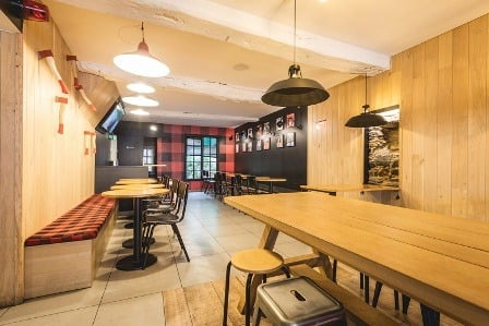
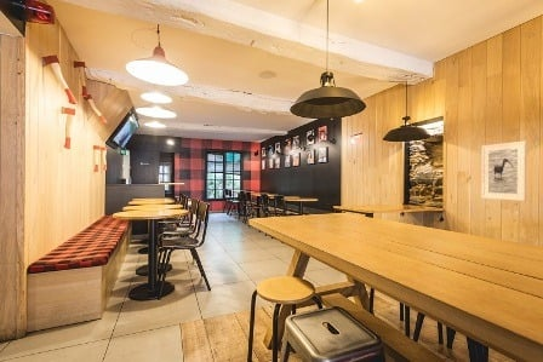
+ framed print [480,140,527,202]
